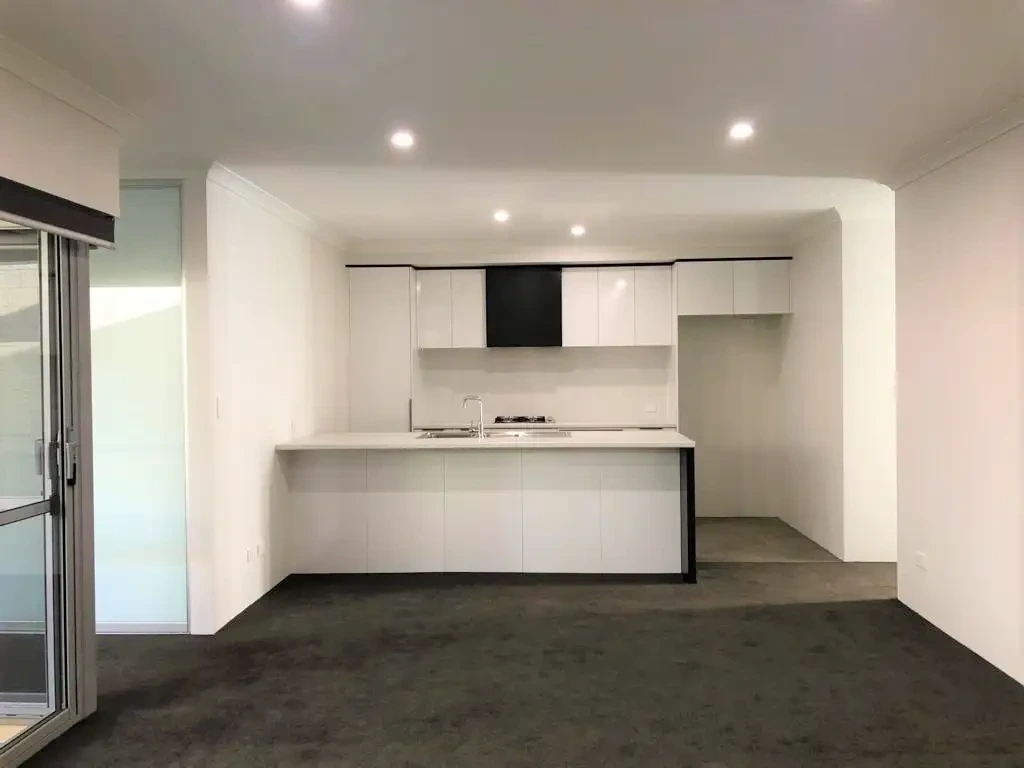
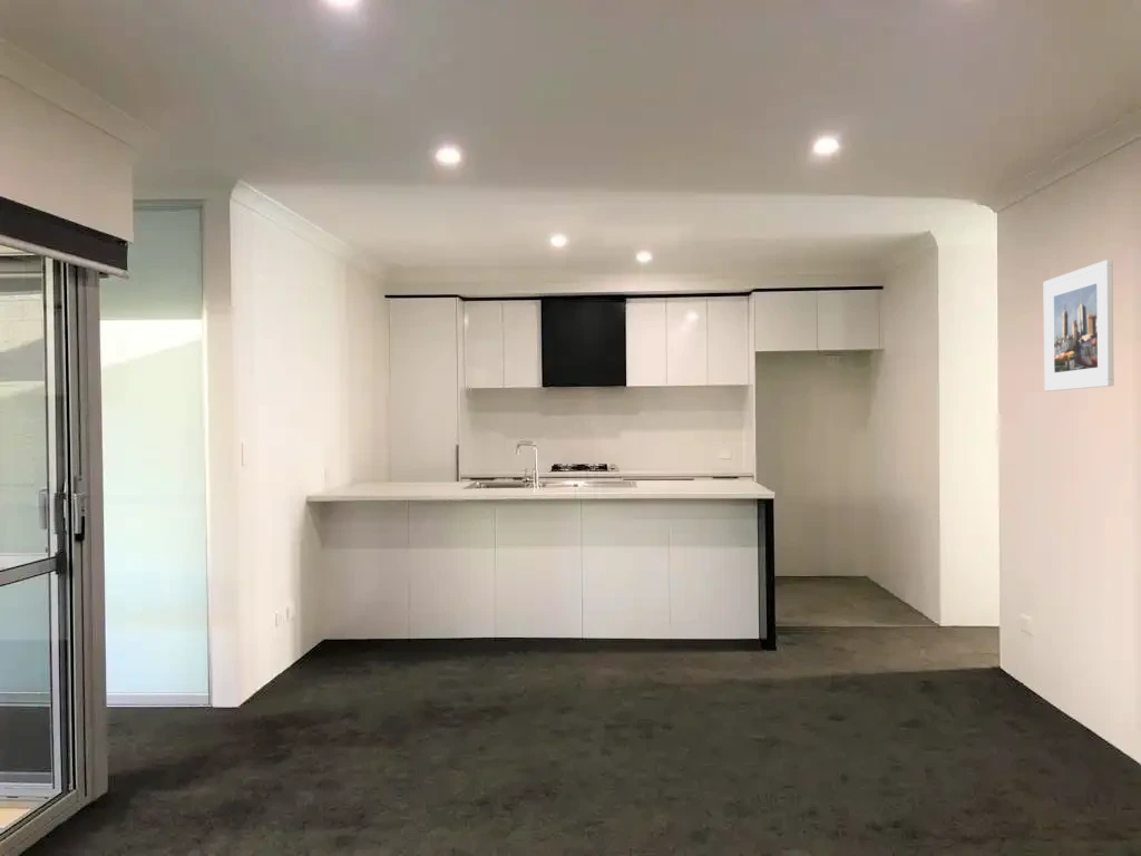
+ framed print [1042,259,1114,392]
